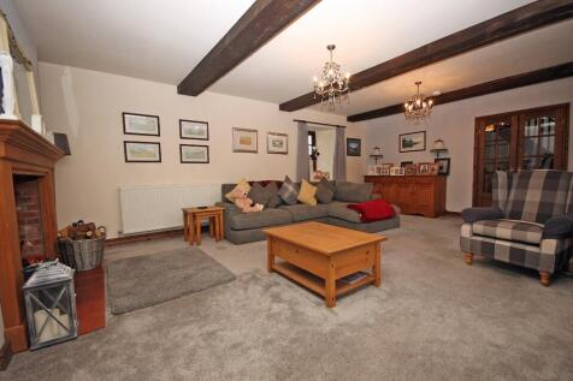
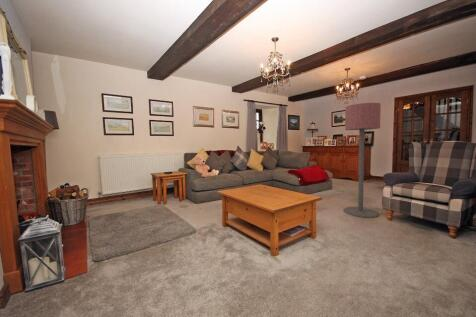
+ floor lamp [343,102,382,219]
